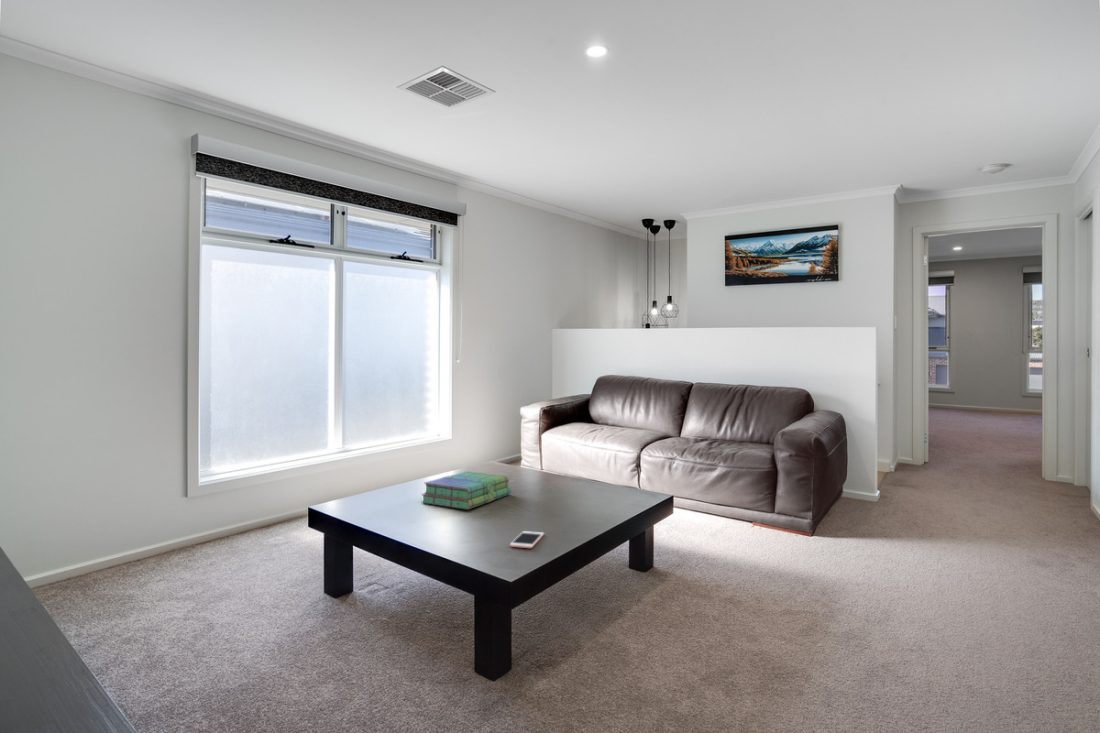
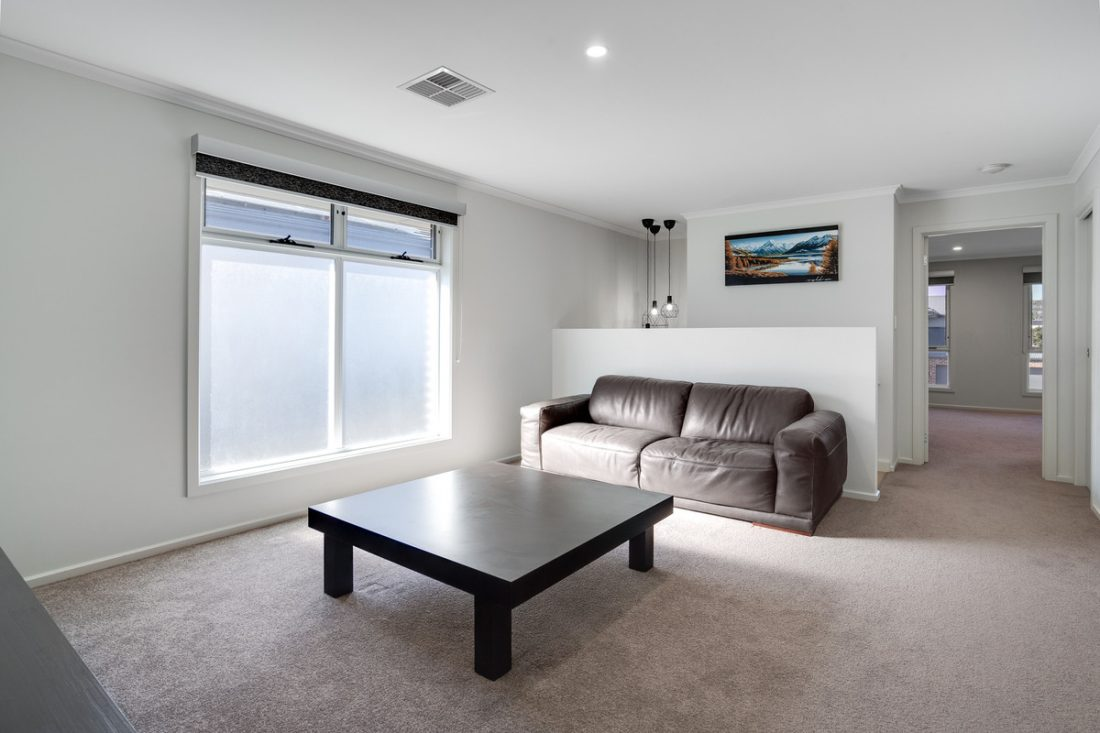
- stack of books [420,470,512,511]
- cell phone [509,530,545,549]
